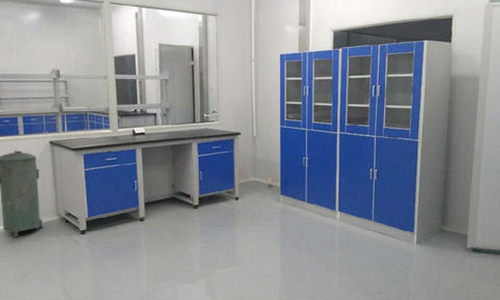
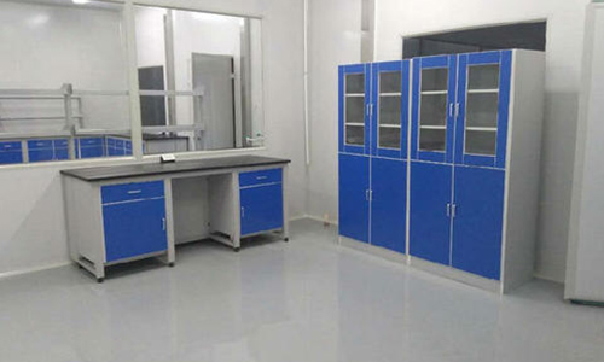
- trash can [0,150,44,238]
